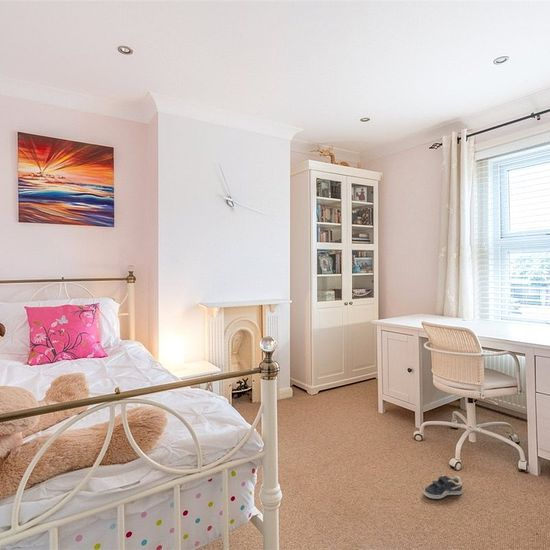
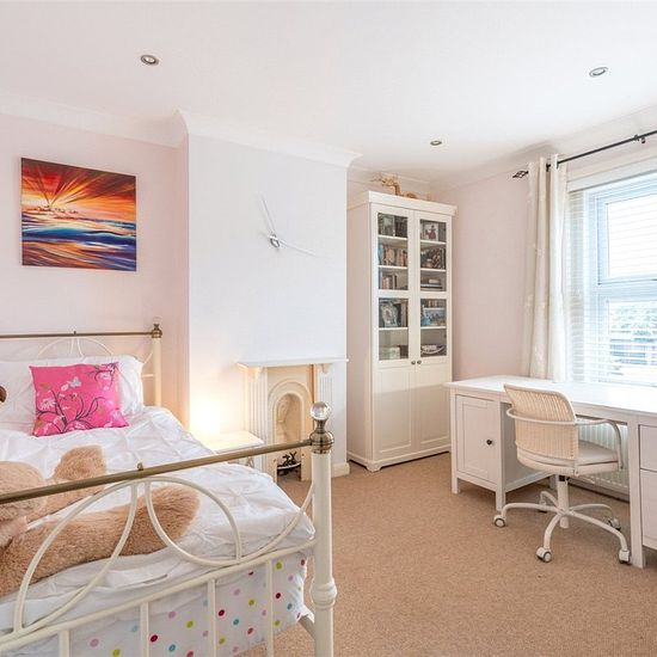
- sneaker [423,474,463,500]
